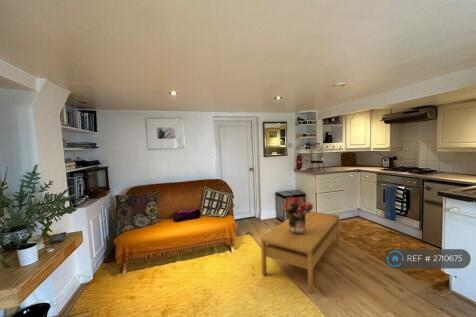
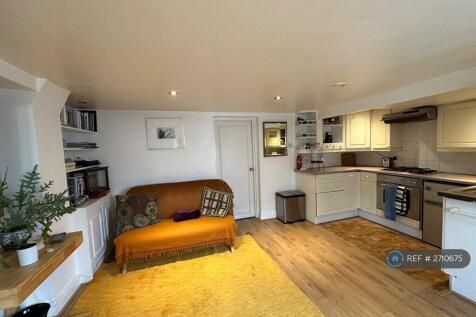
- bouquet [281,195,314,235]
- coffee table [260,211,341,294]
